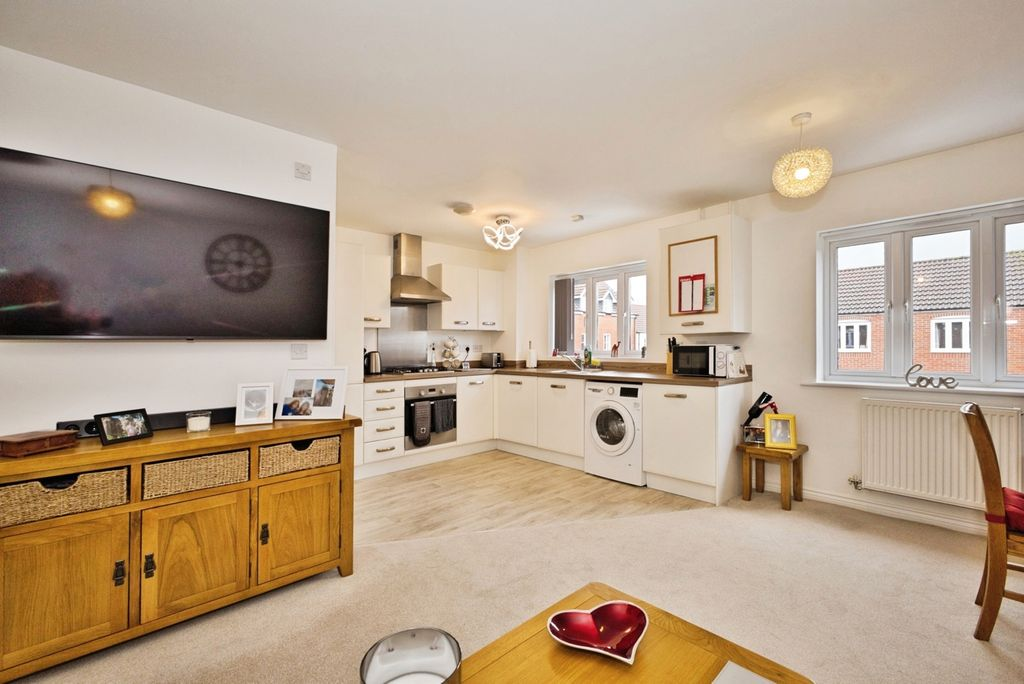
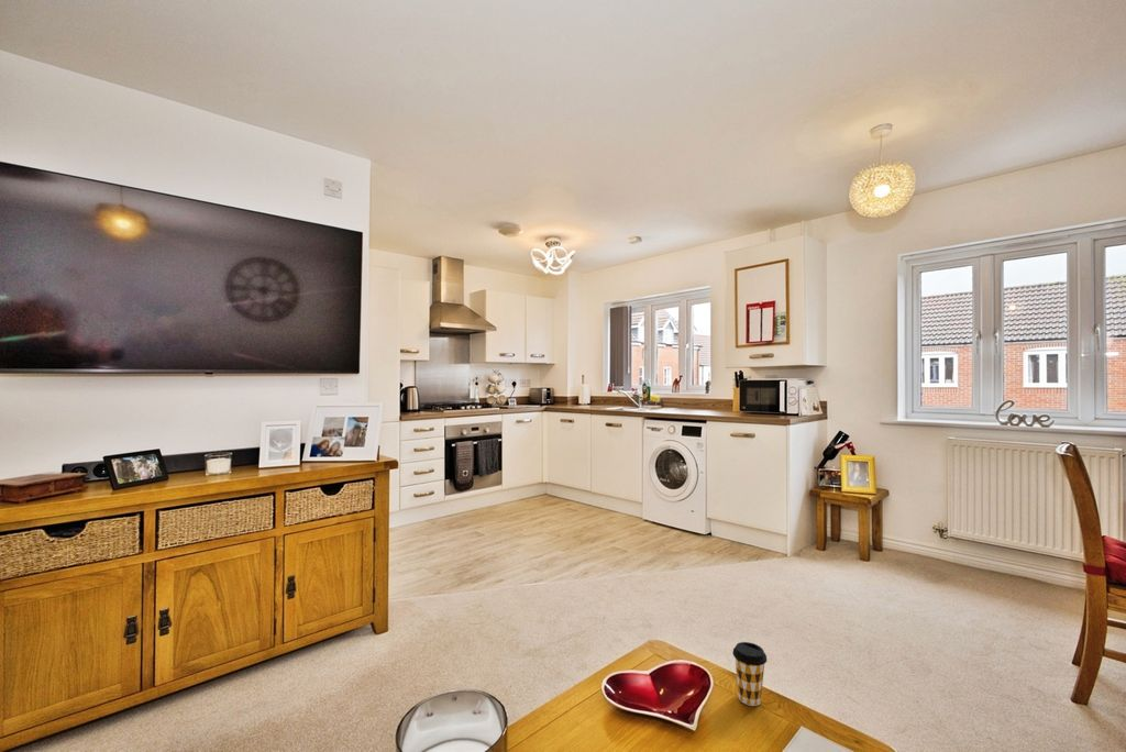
+ coffee cup [731,641,768,707]
